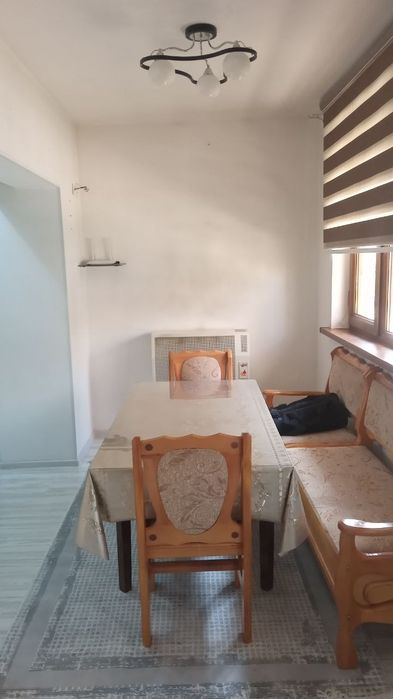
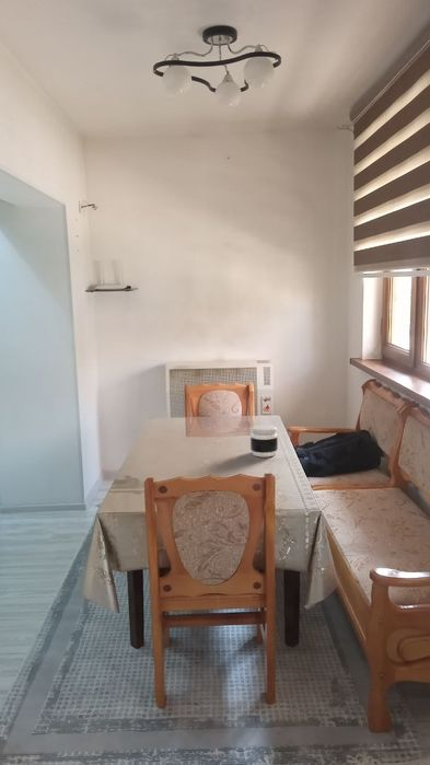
+ jar [249,424,279,459]
